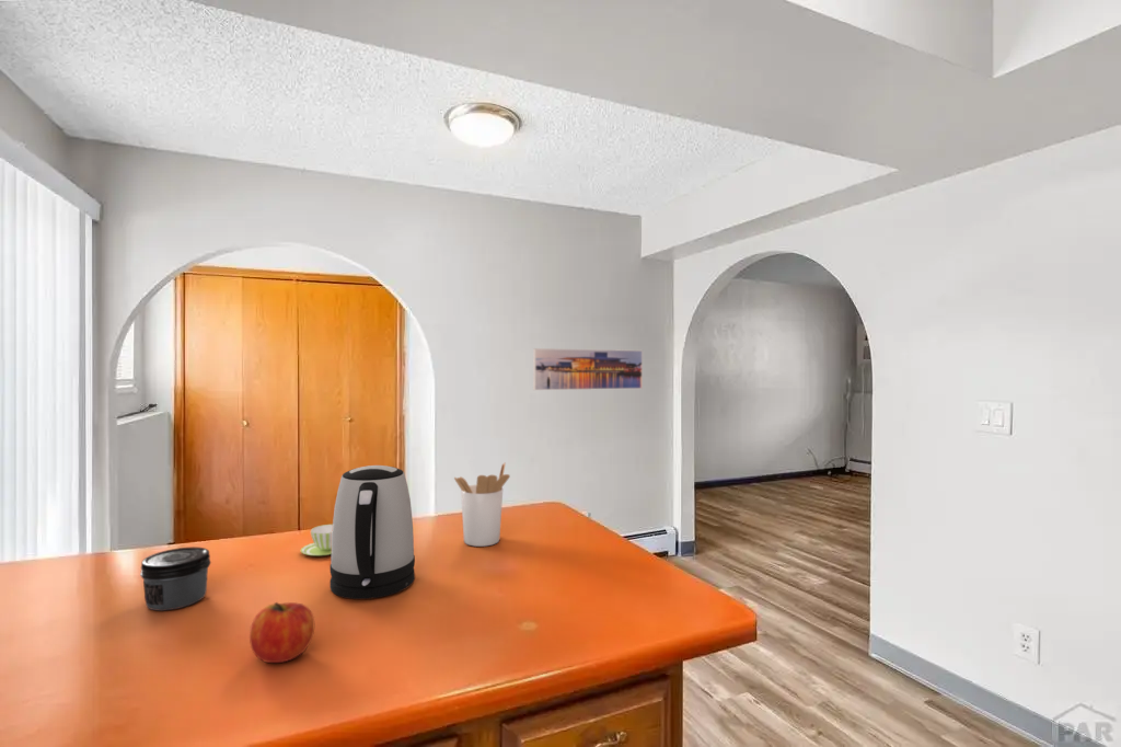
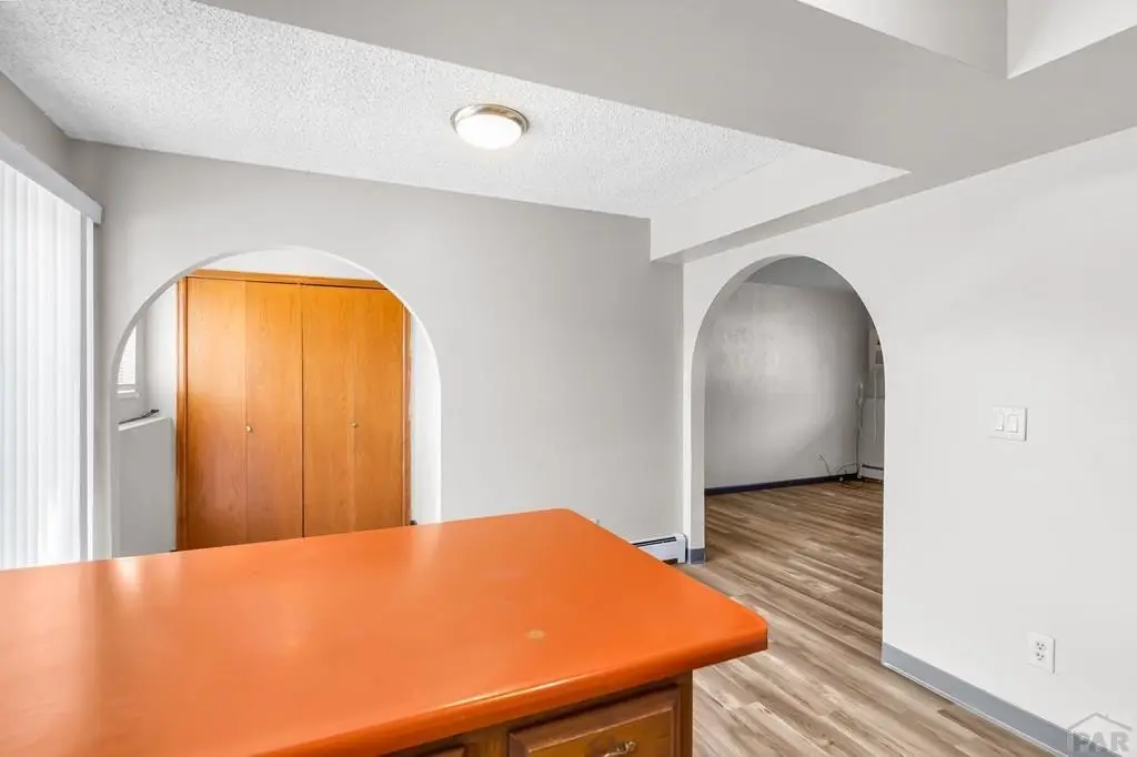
- fruit [249,601,315,664]
- jar [139,547,212,611]
- kettle [328,464,416,600]
- cup [300,524,333,556]
- utensil holder [453,461,511,548]
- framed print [532,347,644,391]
